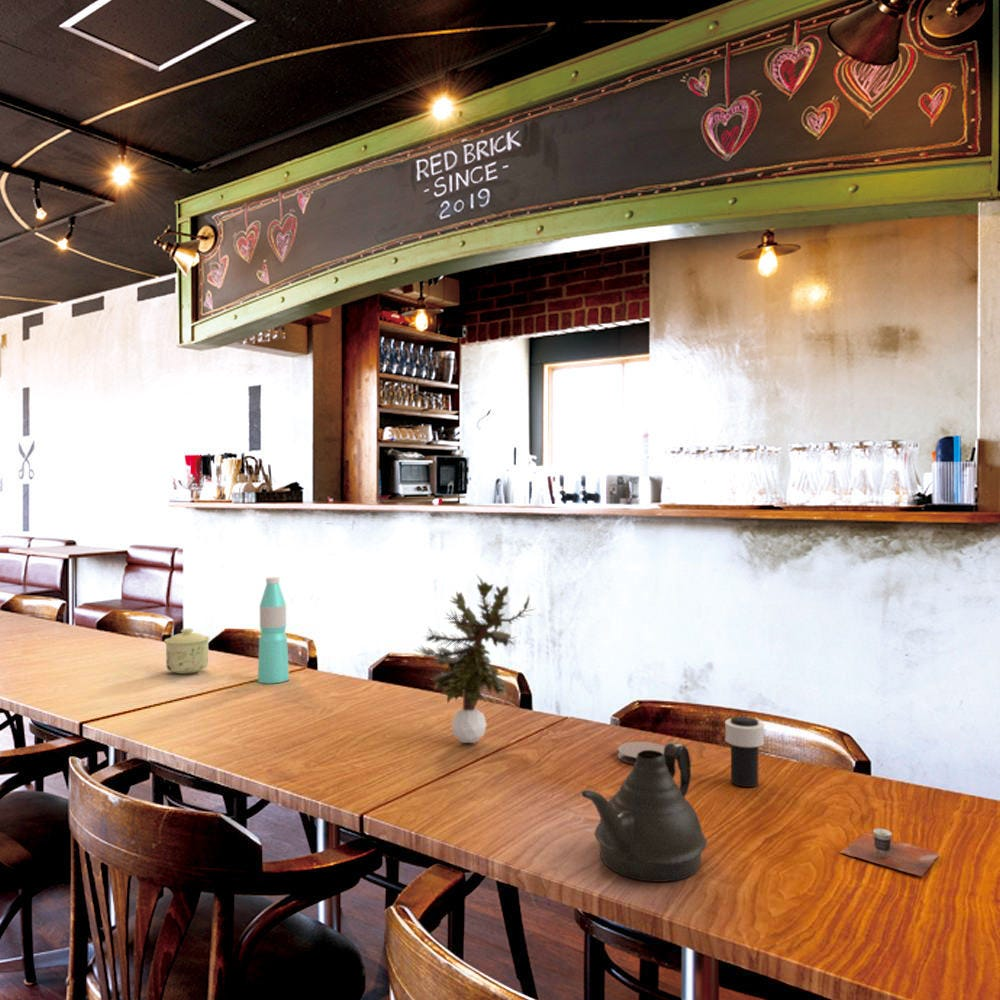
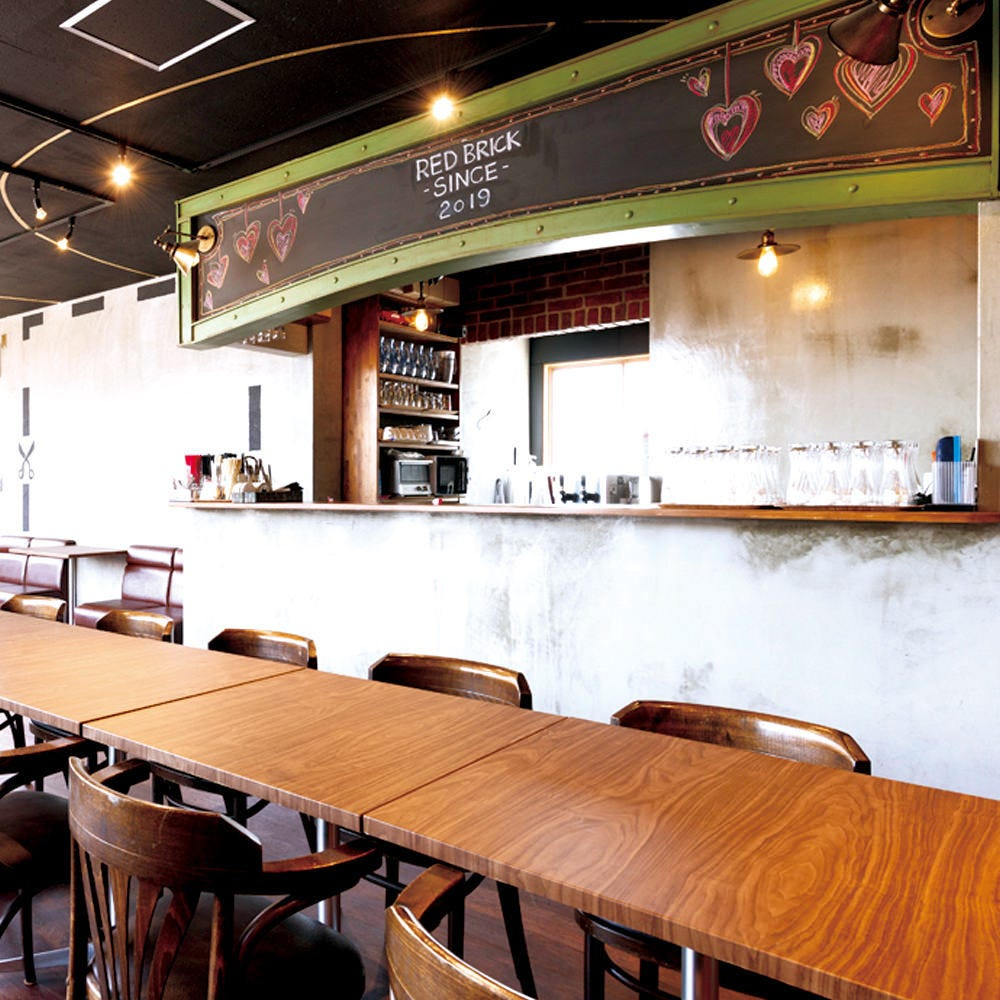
- cup [840,827,941,877]
- water bottle [257,576,290,684]
- cup [724,716,765,788]
- potted plant [412,573,535,744]
- teapot [580,741,708,883]
- sugar bowl [163,628,211,675]
- coaster [616,741,666,765]
